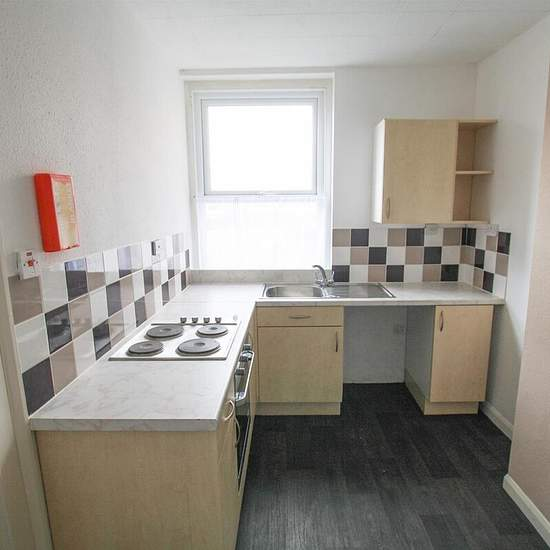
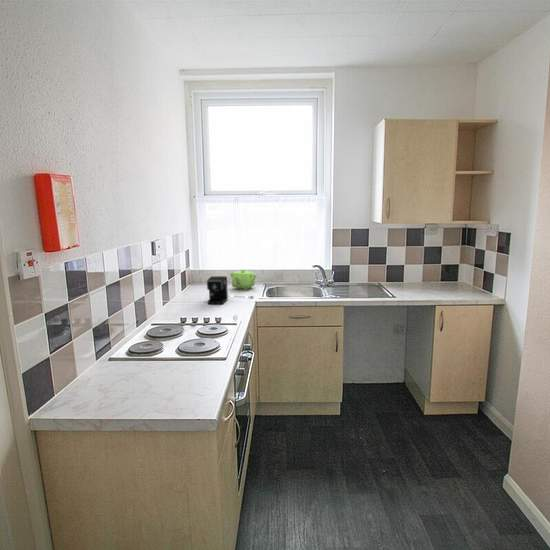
+ coffee maker [206,275,254,305]
+ teapot [229,269,257,291]
